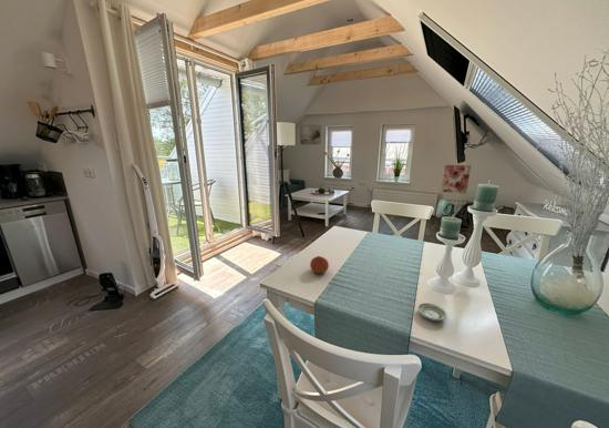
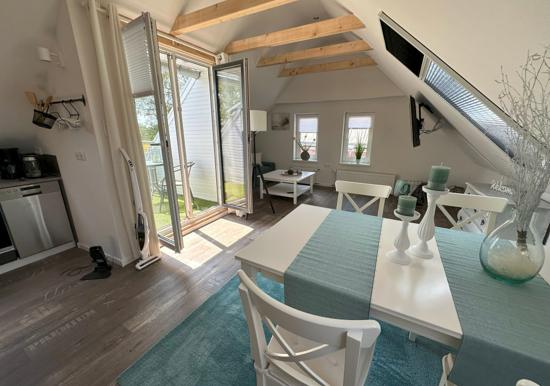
- fruit [309,255,330,275]
- saucer [416,302,448,322]
- wall art [441,164,472,194]
